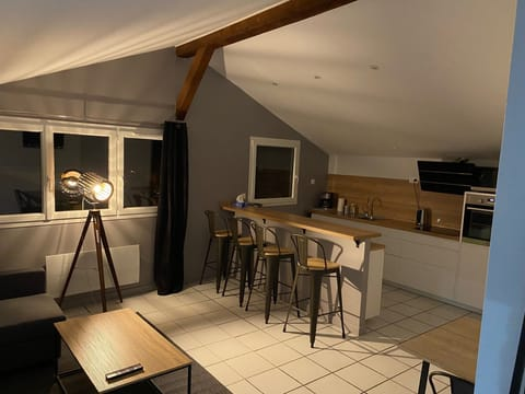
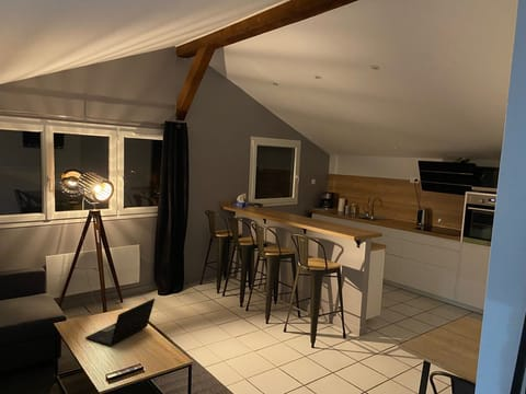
+ laptop [84,298,156,347]
